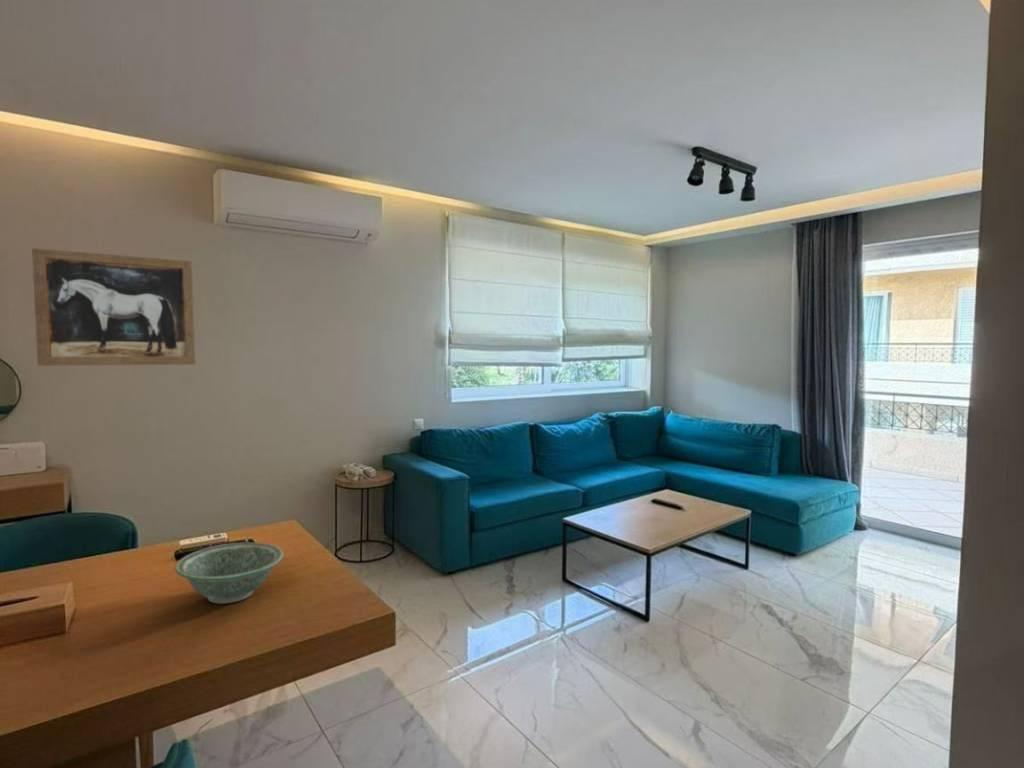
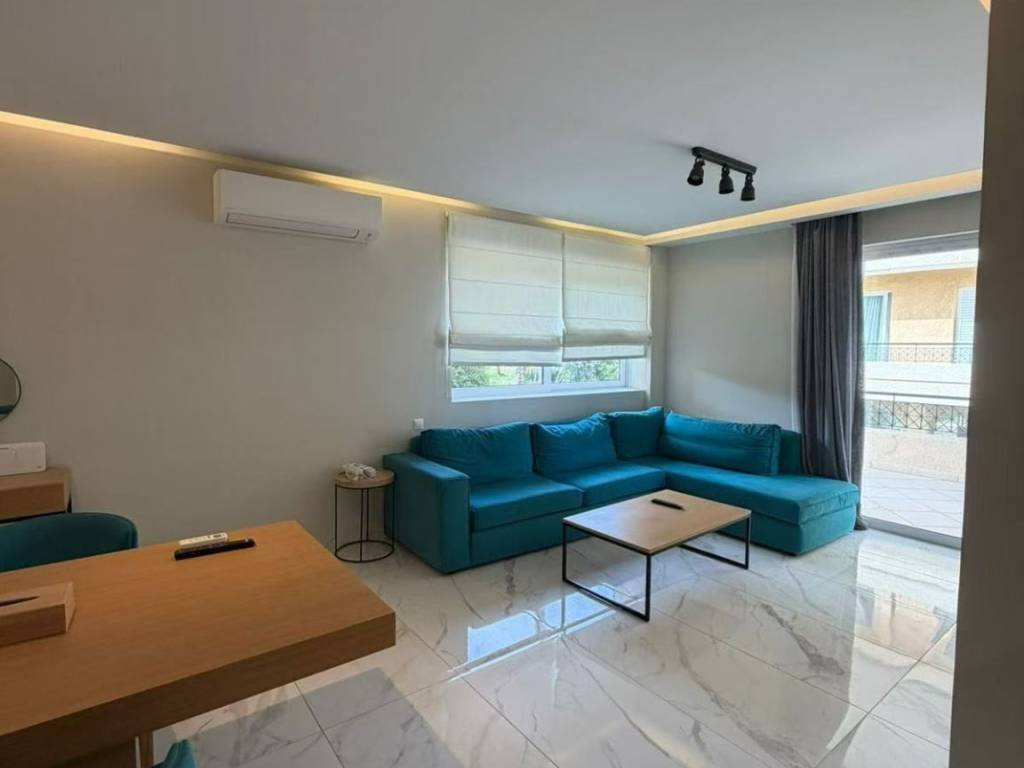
- bowl [174,542,284,605]
- wall art [31,247,197,367]
